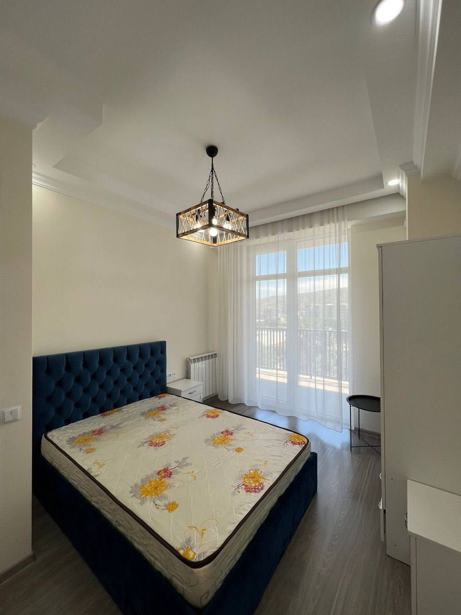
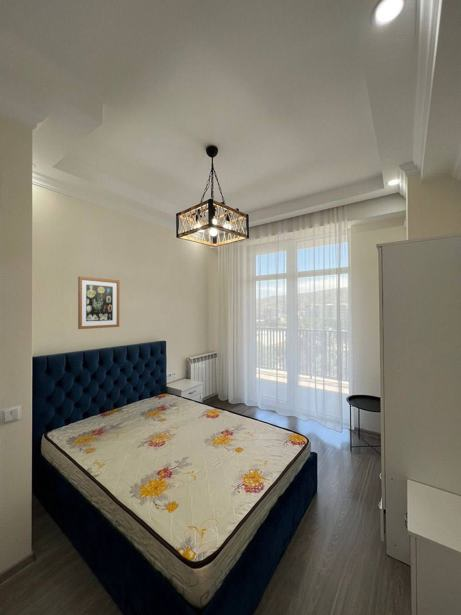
+ wall art [77,275,120,330]
